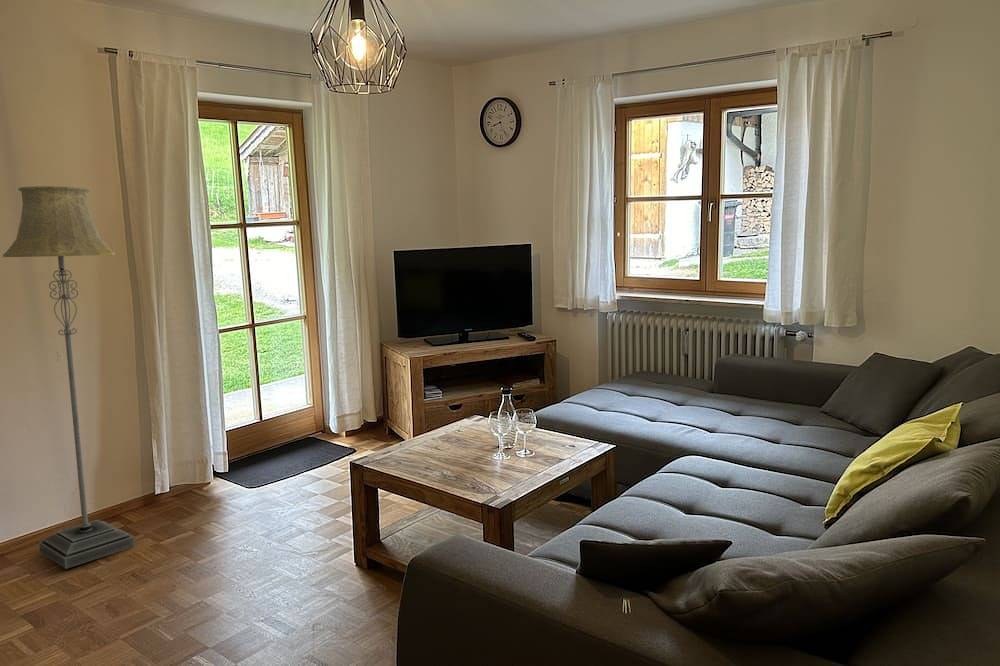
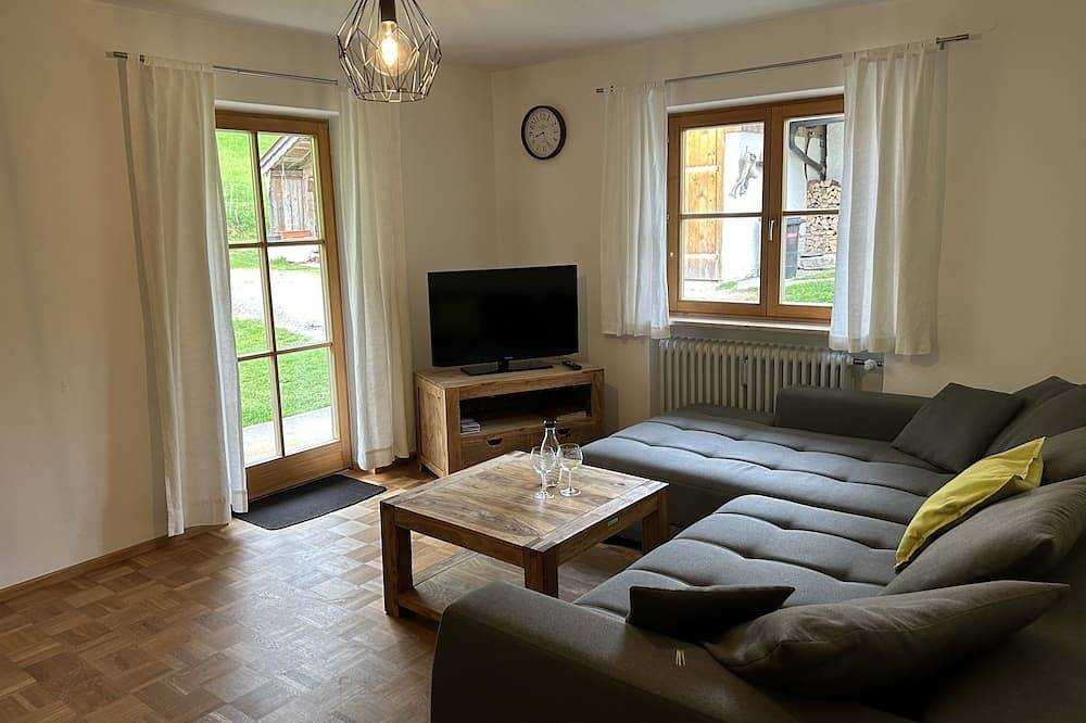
- floor lamp [2,185,136,570]
